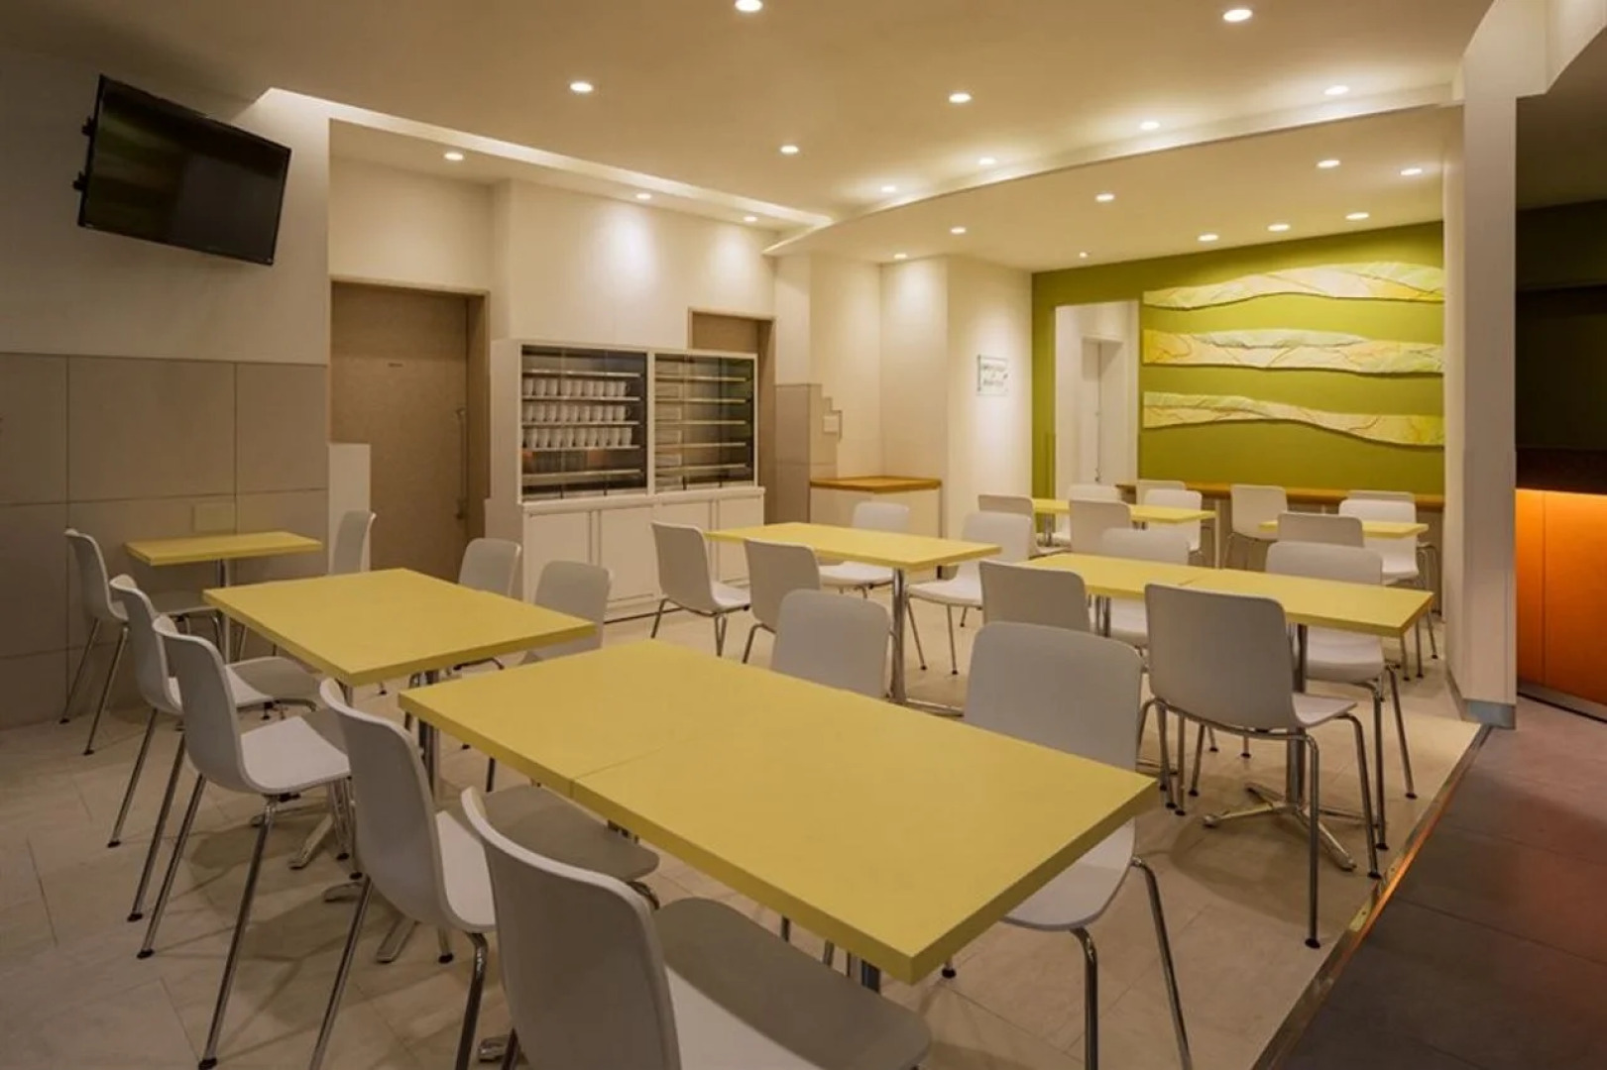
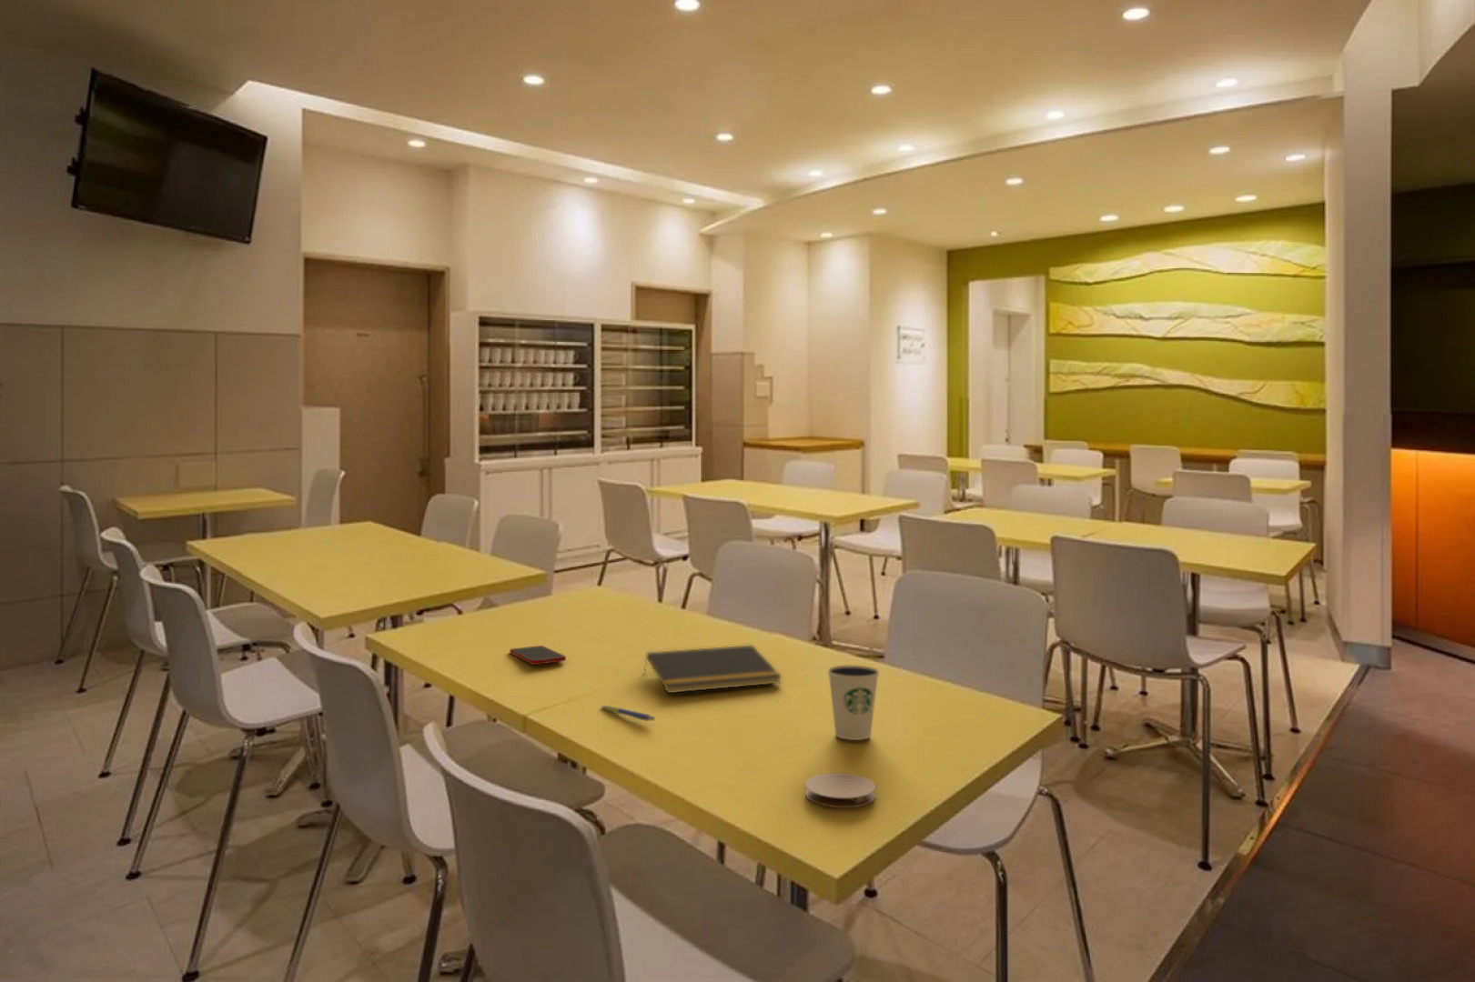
+ cell phone [509,644,567,665]
+ dixie cup [826,664,880,741]
+ notepad [644,644,783,694]
+ coaster [804,772,876,809]
+ pen [601,705,656,722]
